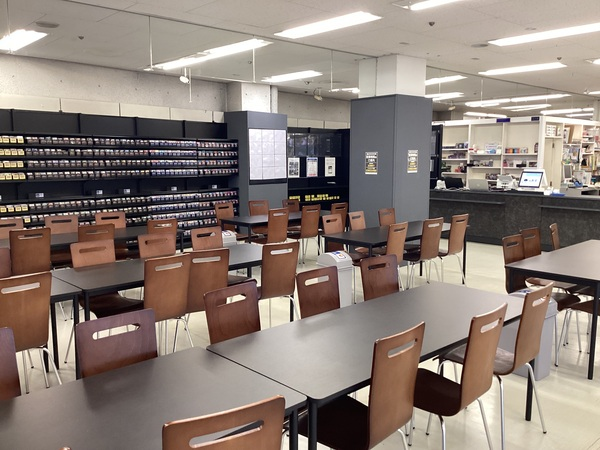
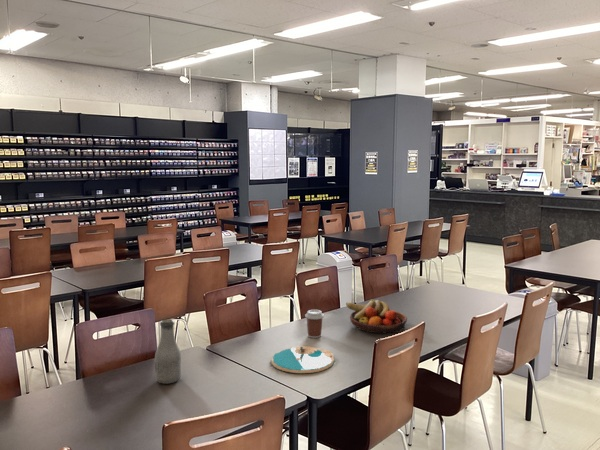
+ fruit bowl [345,298,408,334]
+ bottle [154,318,182,385]
+ plate [270,345,335,374]
+ coffee cup [304,309,325,339]
